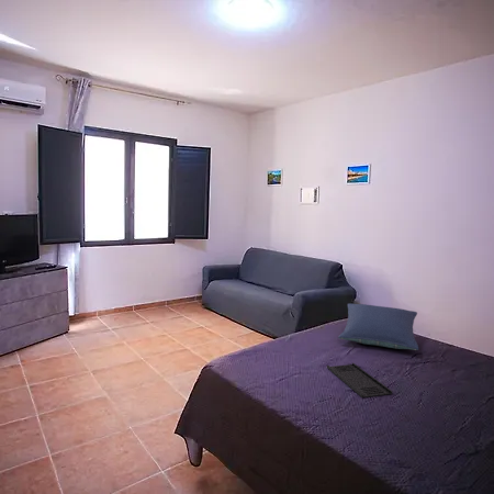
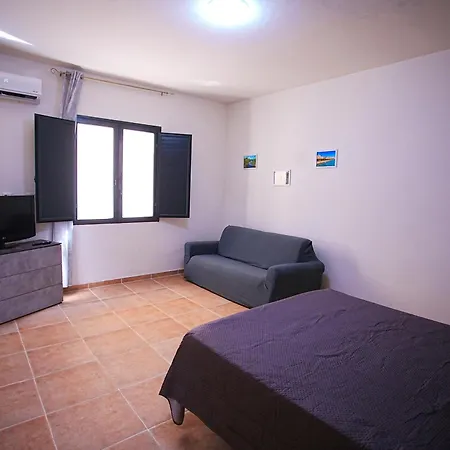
- tray [326,362,394,398]
- pillow [337,303,419,351]
